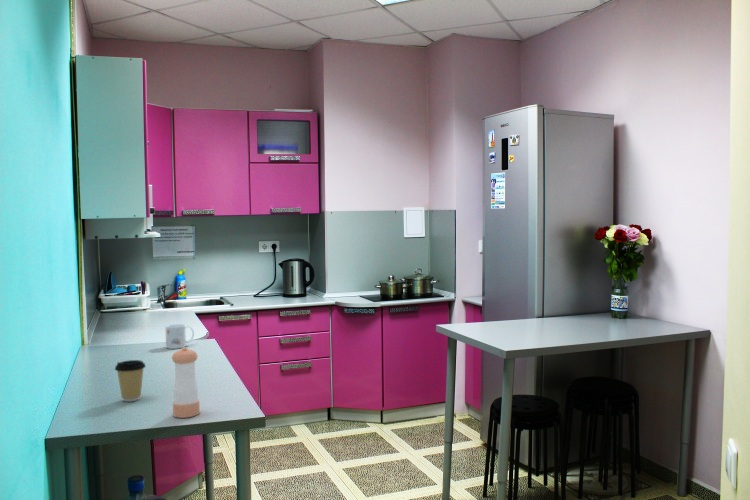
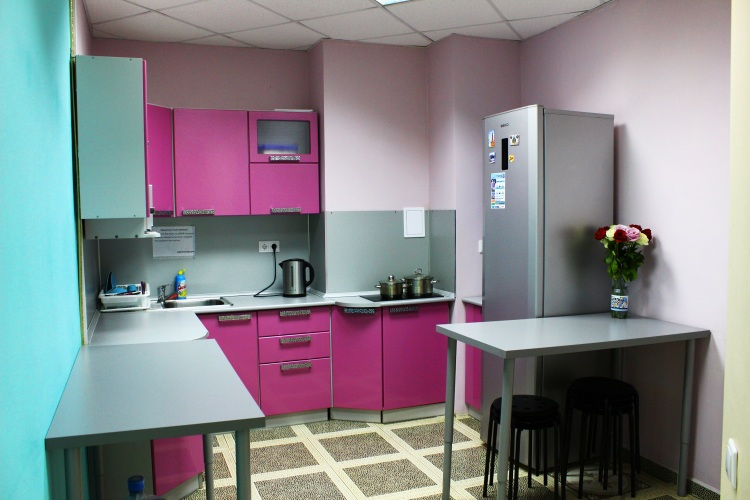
- coffee cup [114,359,147,403]
- mug [164,323,195,350]
- pepper shaker [171,346,201,419]
